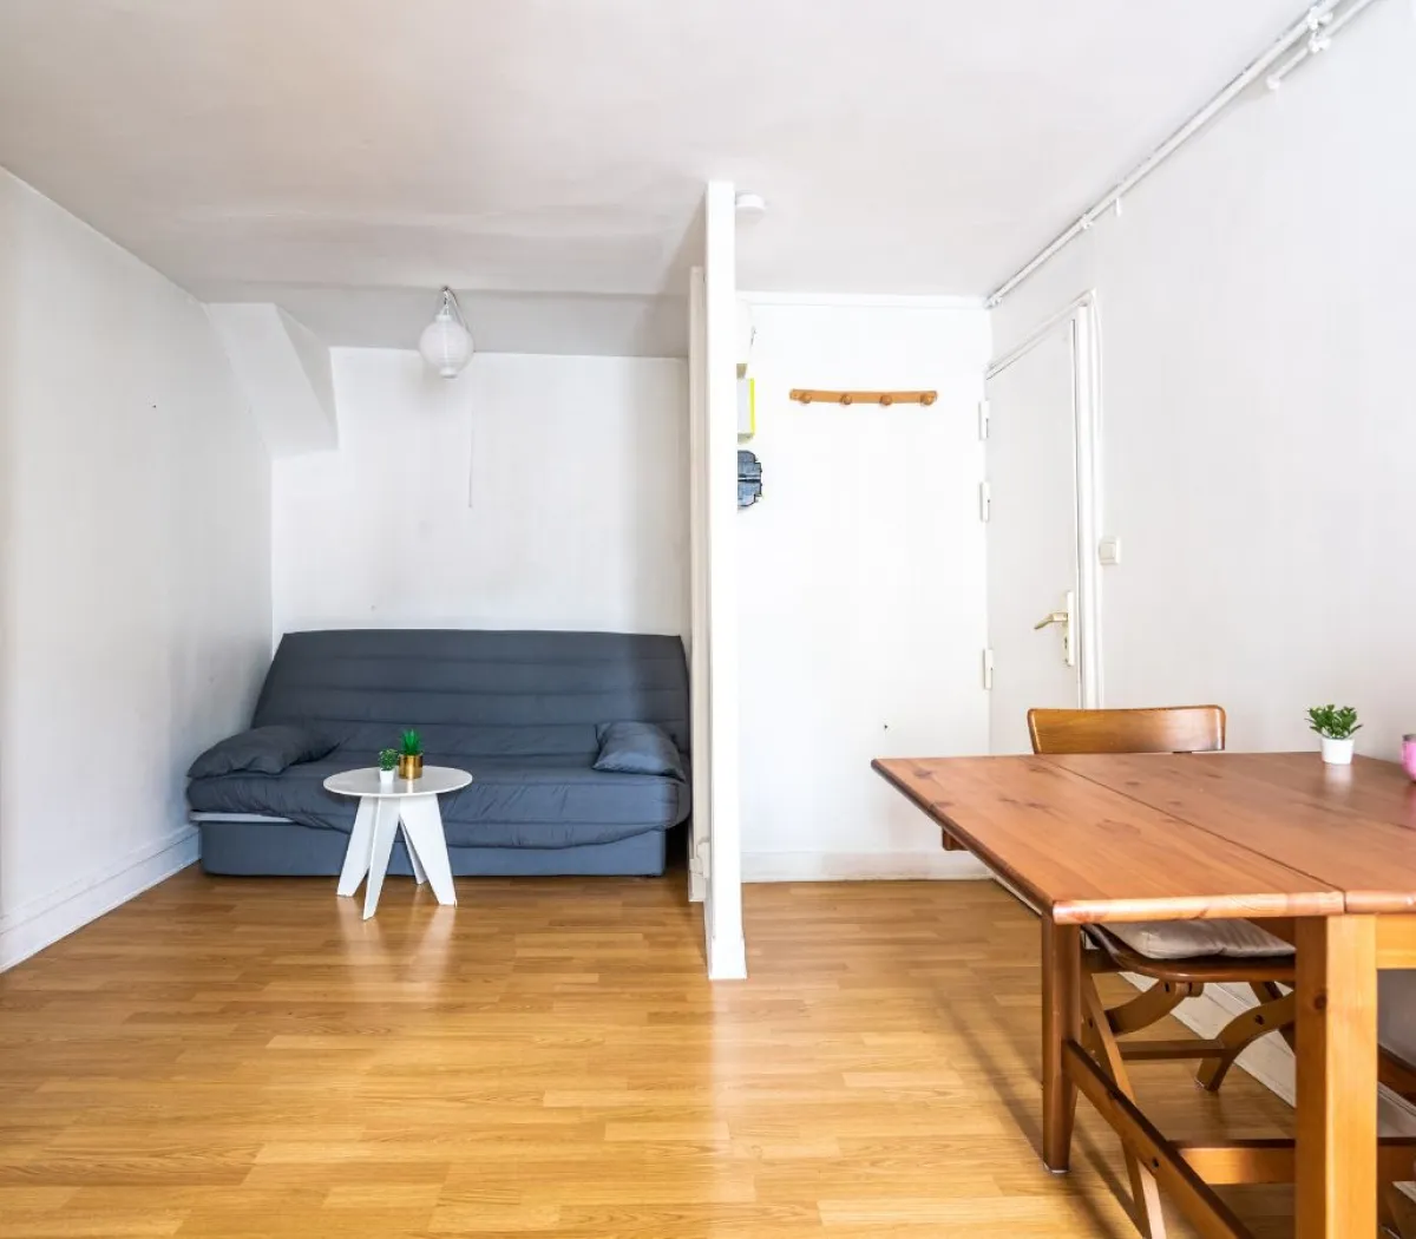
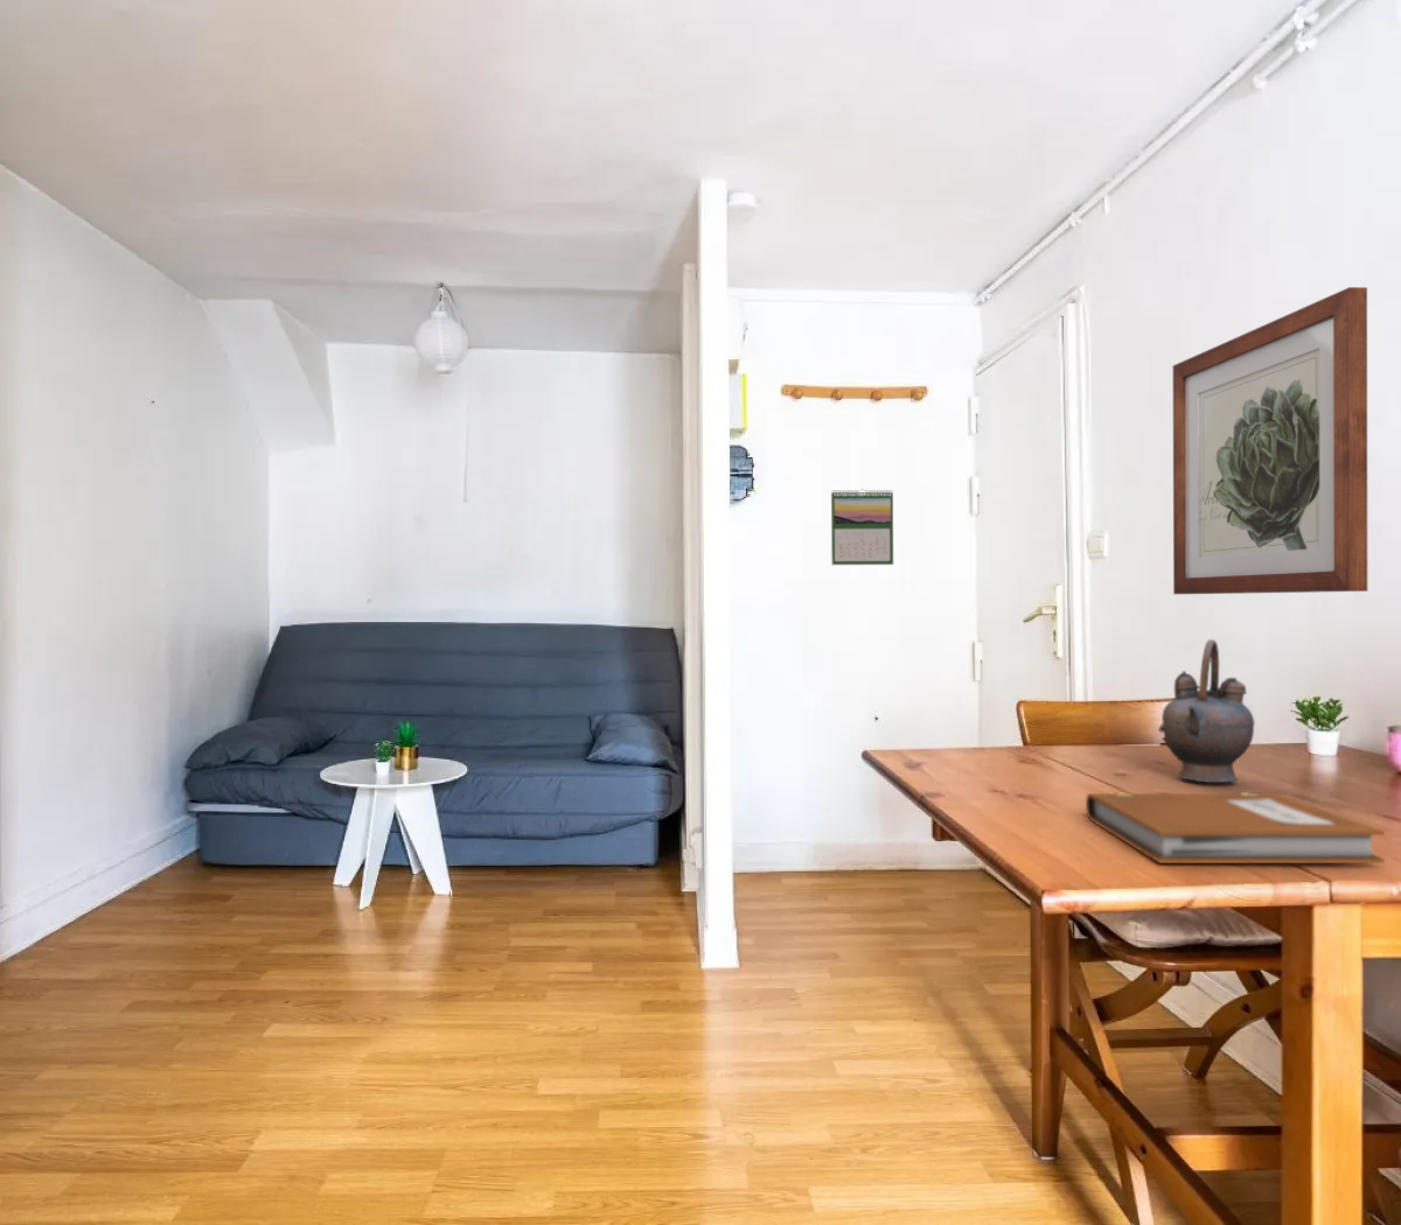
+ notebook [1084,790,1386,864]
+ calendar [830,488,895,565]
+ wall art [1172,286,1369,595]
+ teapot [1157,638,1256,785]
